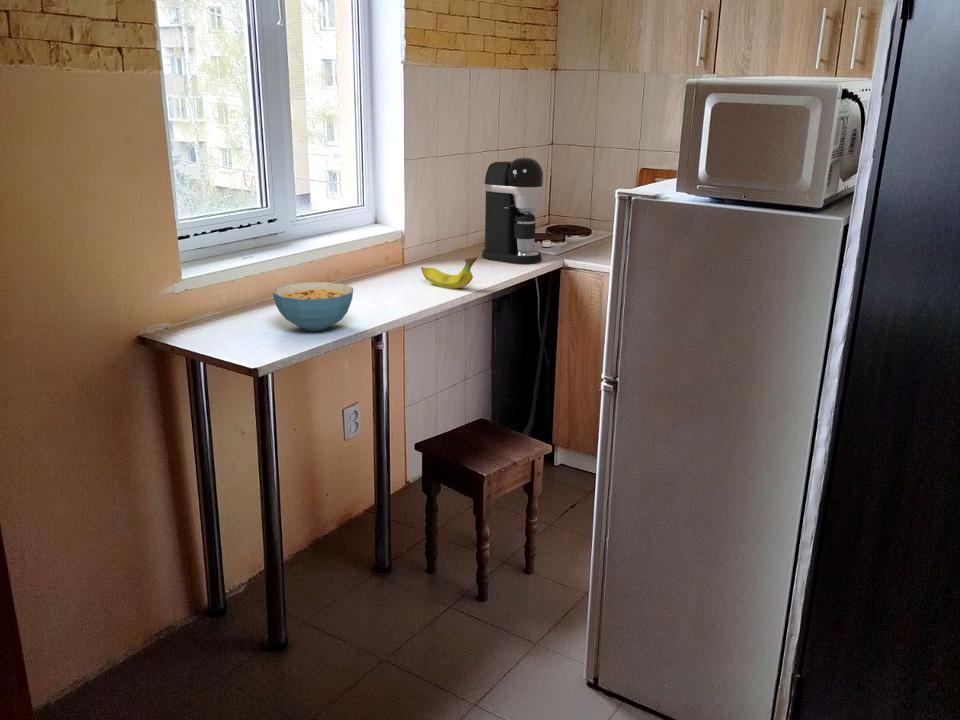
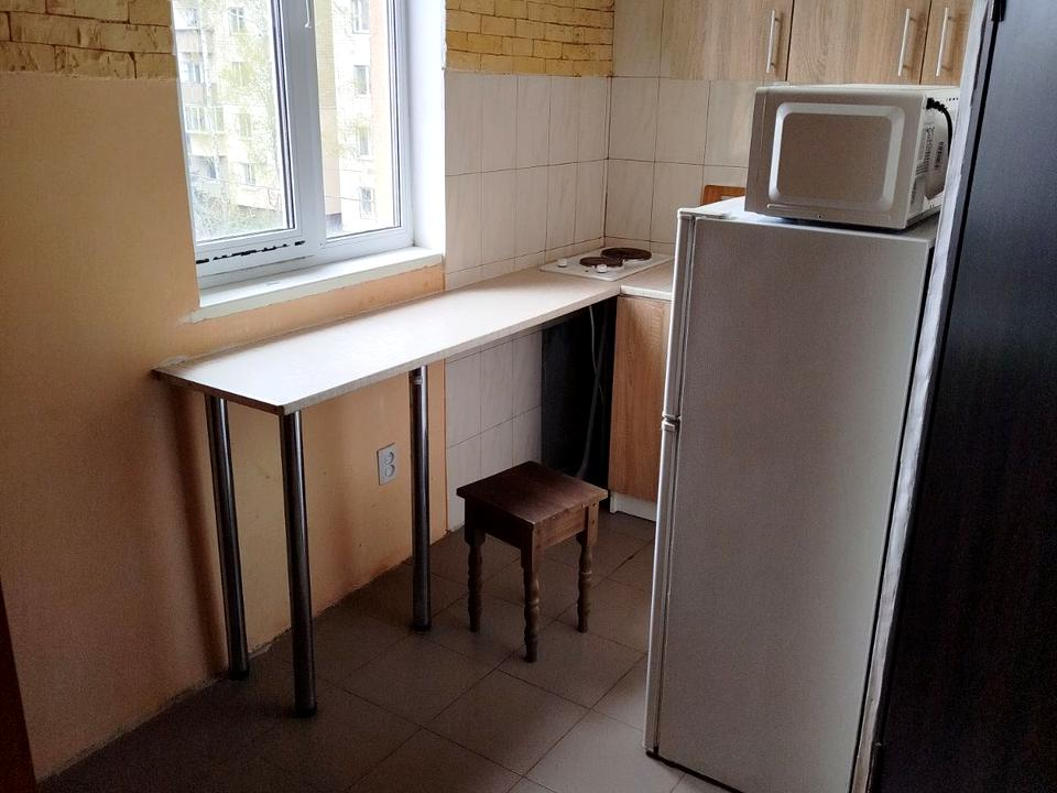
- cereal bowl [272,281,354,332]
- coffee maker [481,157,544,264]
- fruit [420,256,479,290]
